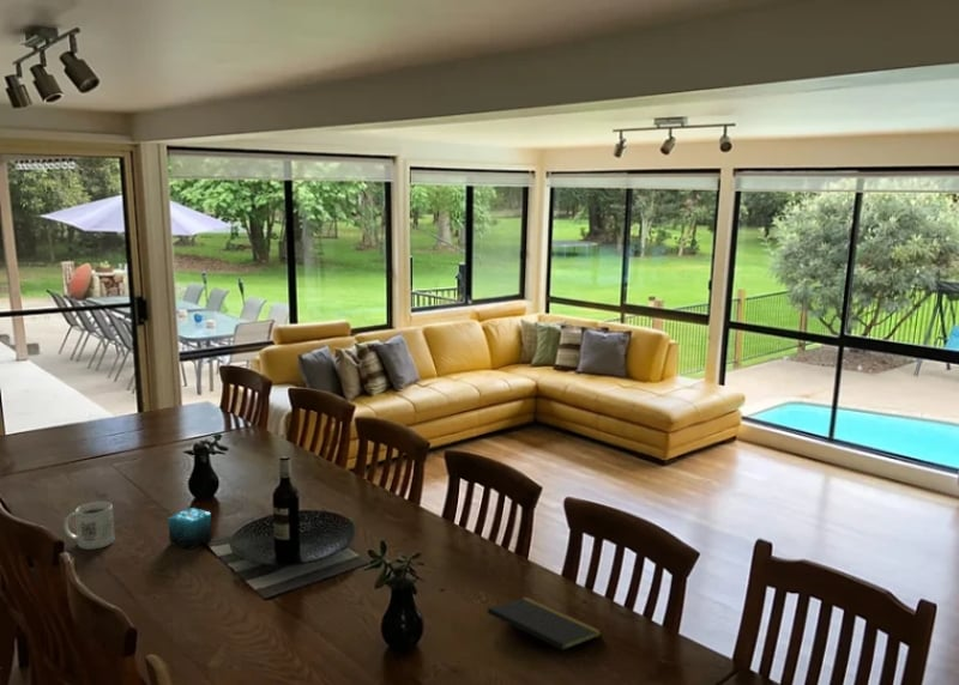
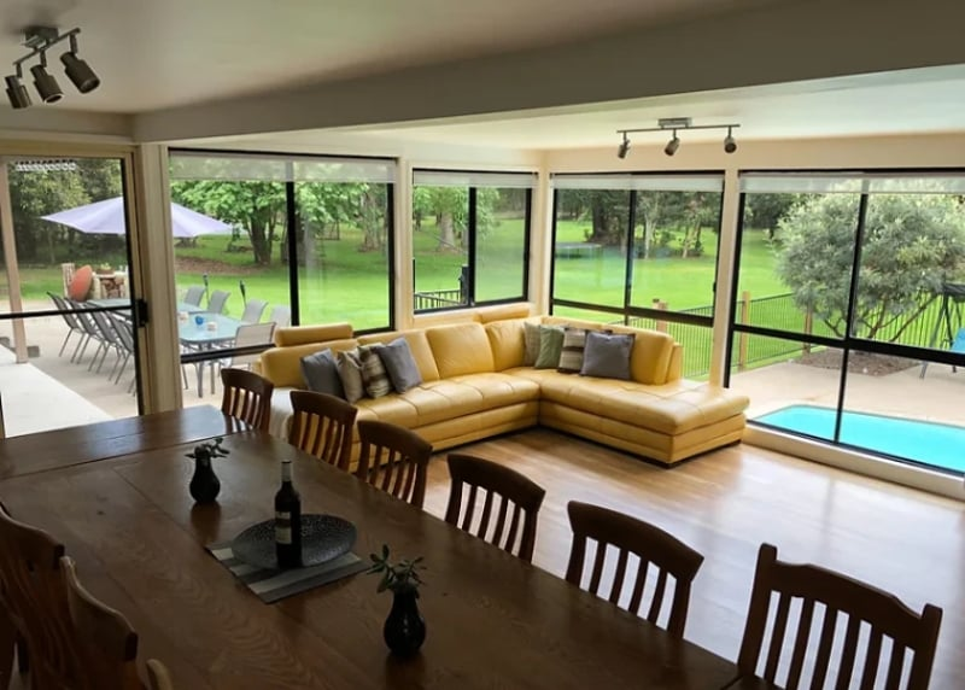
- mug [62,501,115,551]
- candle [167,507,213,551]
- notepad [485,595,603,666]
